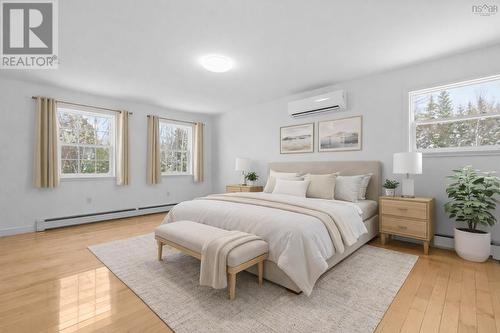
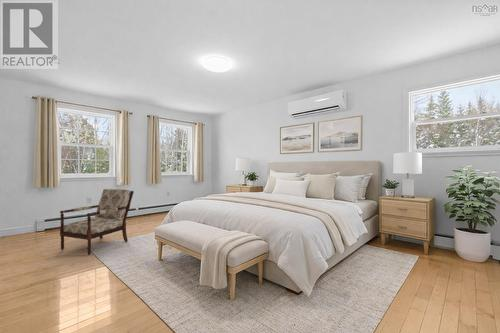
+ armchair [59,188,135,256]
